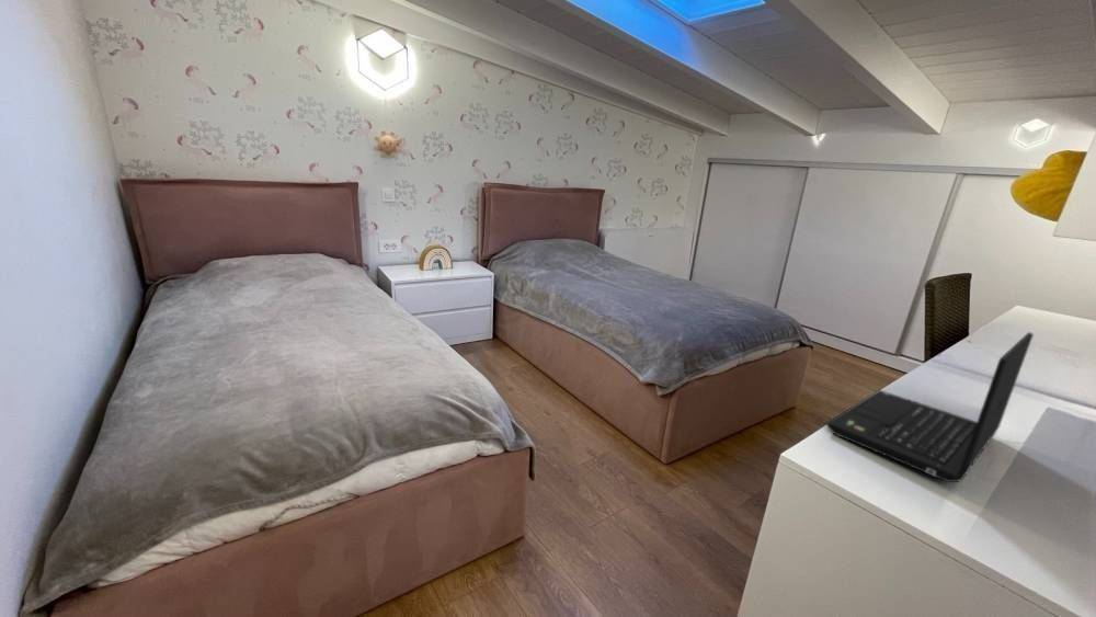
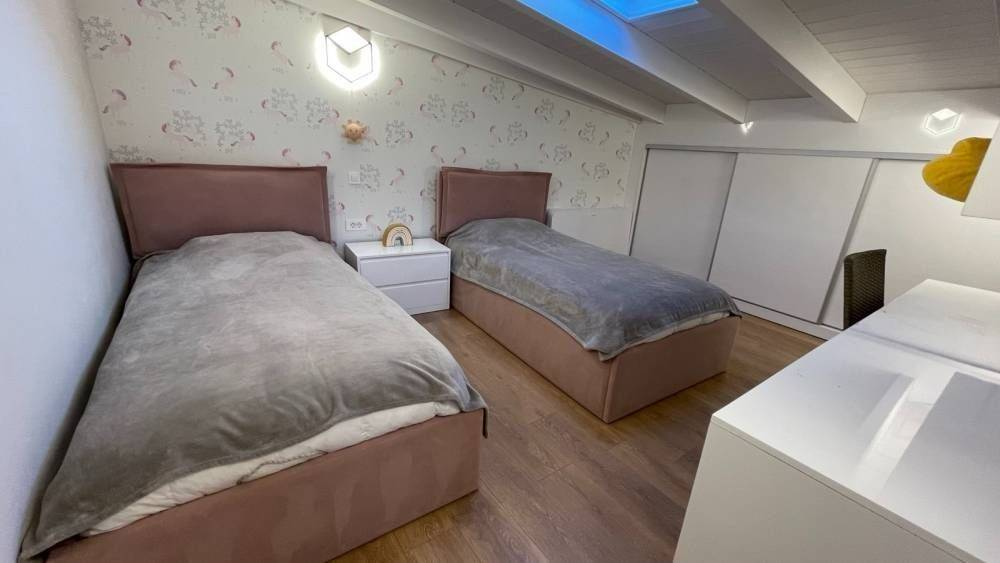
- laptop [825,331,1035,483]
